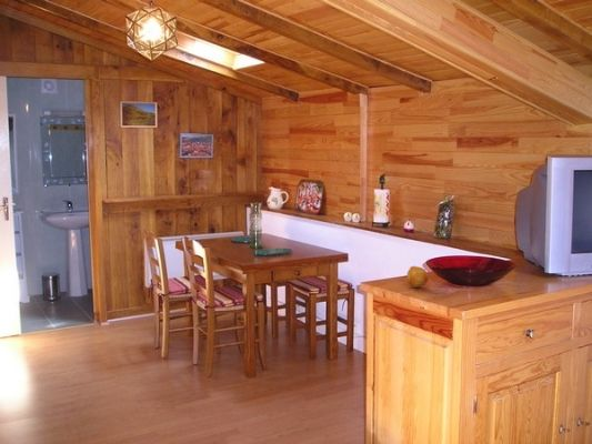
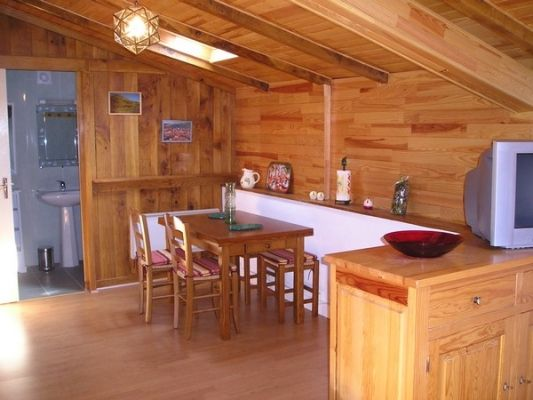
- fruit [405,265,429,289]
